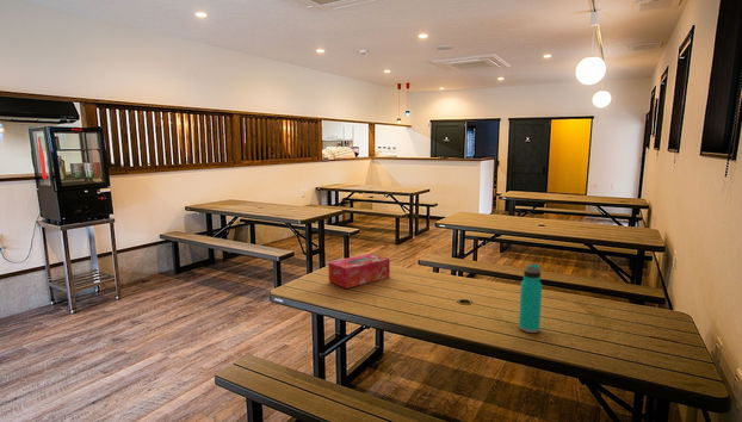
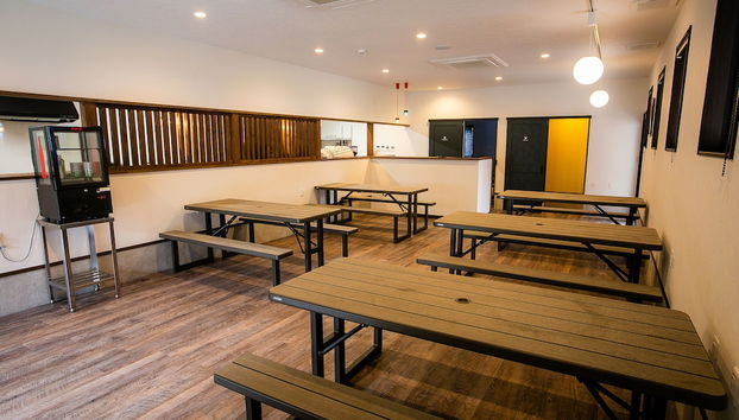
- tissue box [327,253,391,290]
- water bottle [518,263,543,334]
